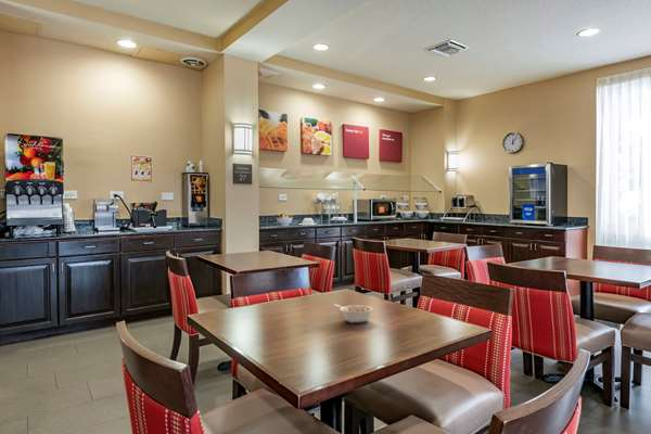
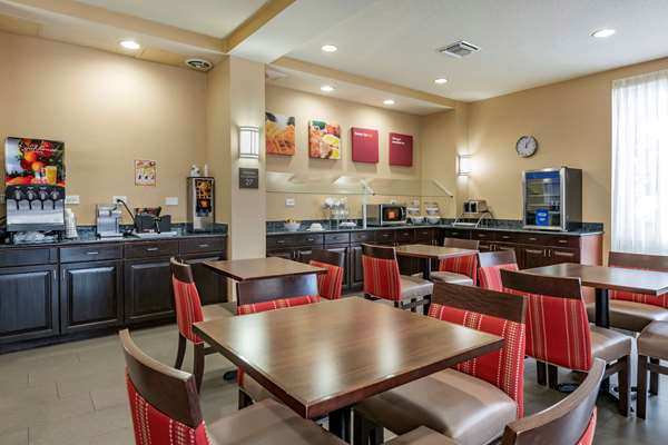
- legume [334,303,374,324]
